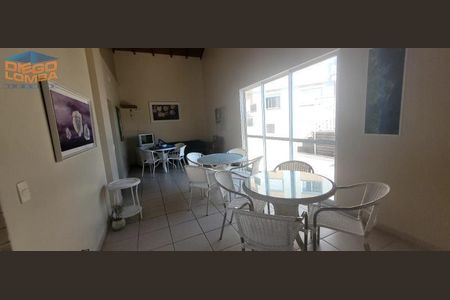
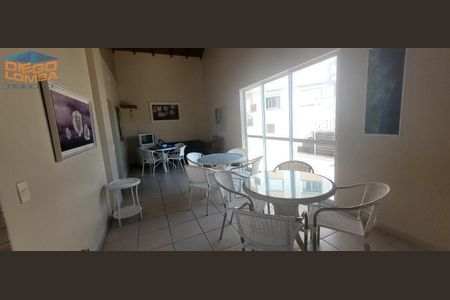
- potted plant [110,202,129,232]
